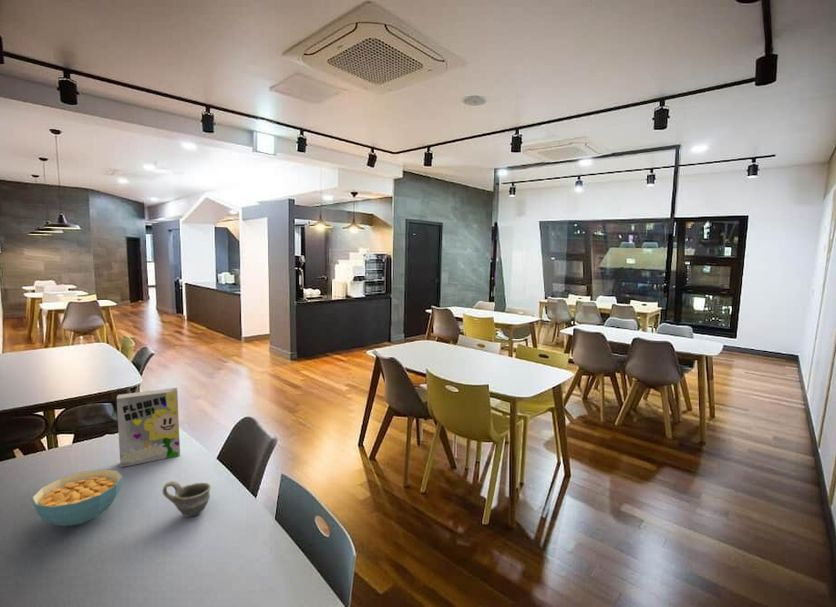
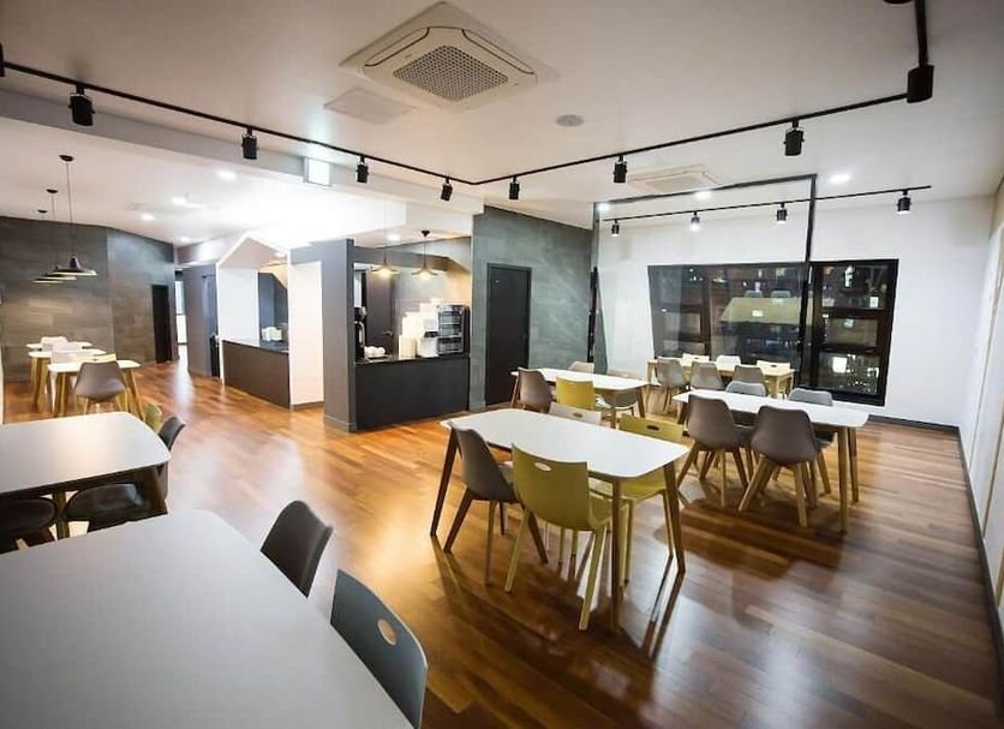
- cereal bowl [31,468,123,527]
- cereal box [116,387,181,468]
- cup [162,480,212,518]
